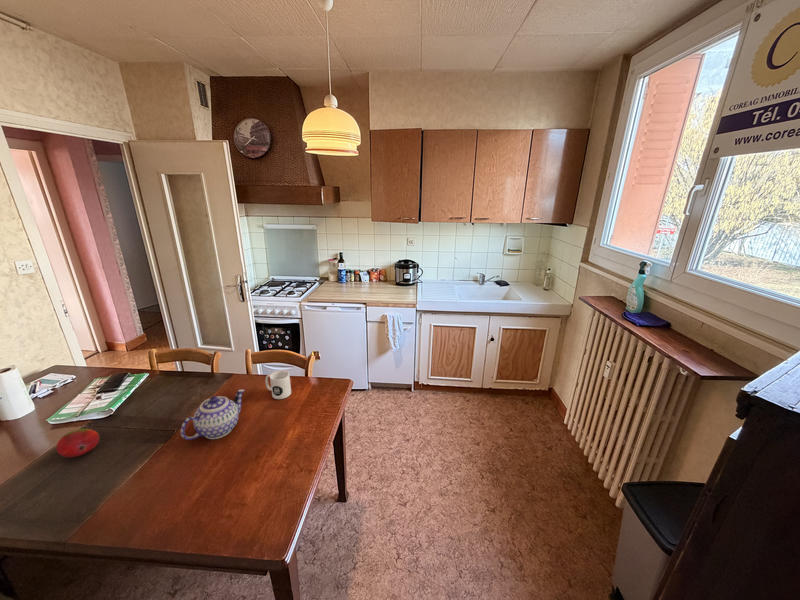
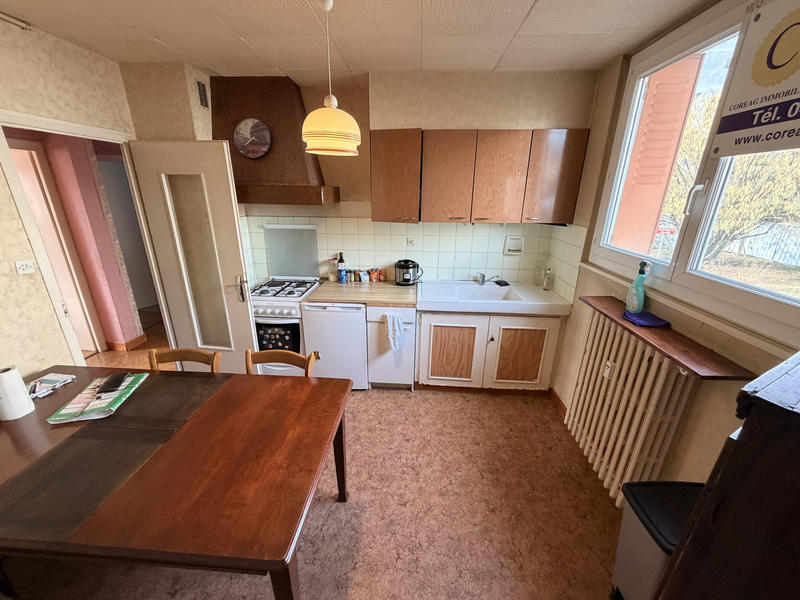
- fruit [56,428,101,458]
- teapot [180,388,246,441]
- mug [264,369,292,400]
